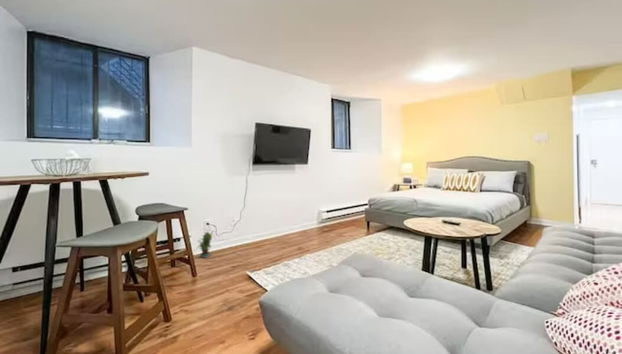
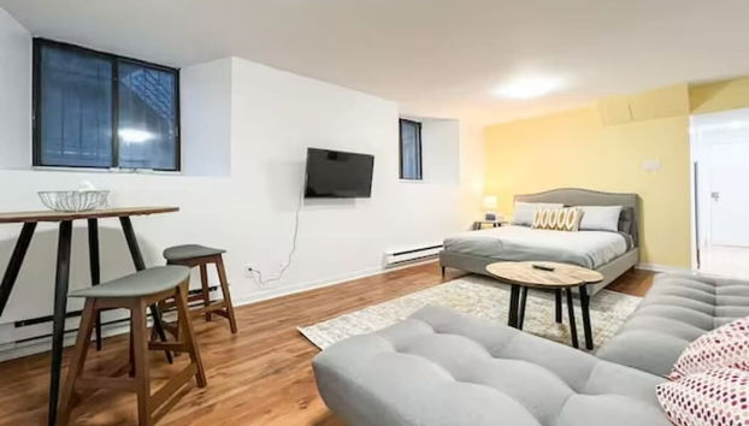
- potted plant [196,231,214,259]
